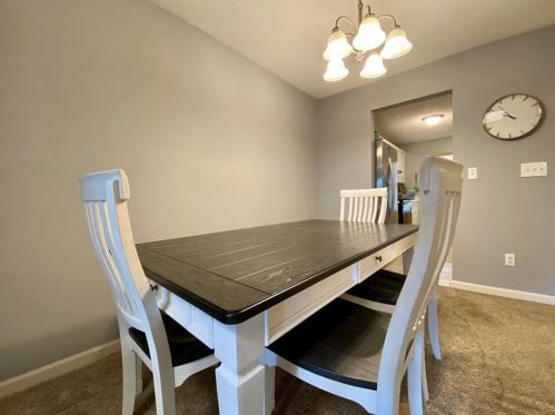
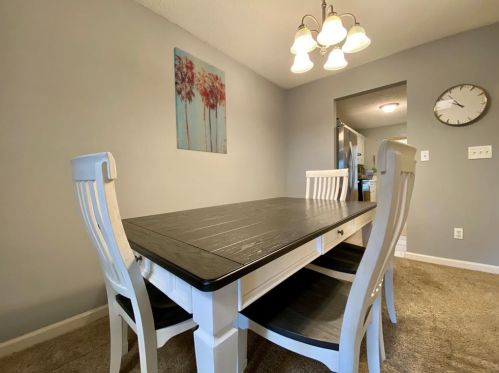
+ wall art [173,46,228,155]
